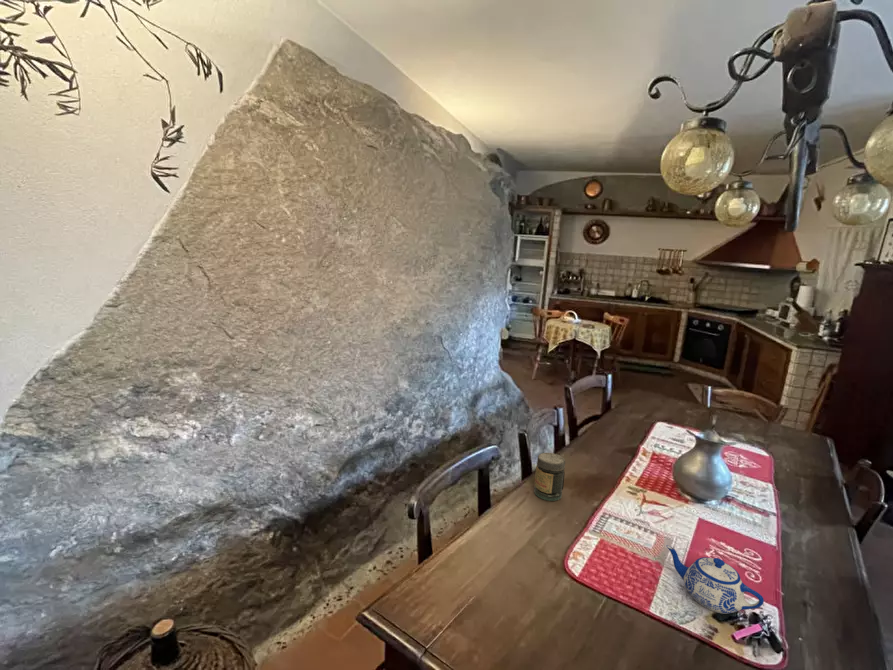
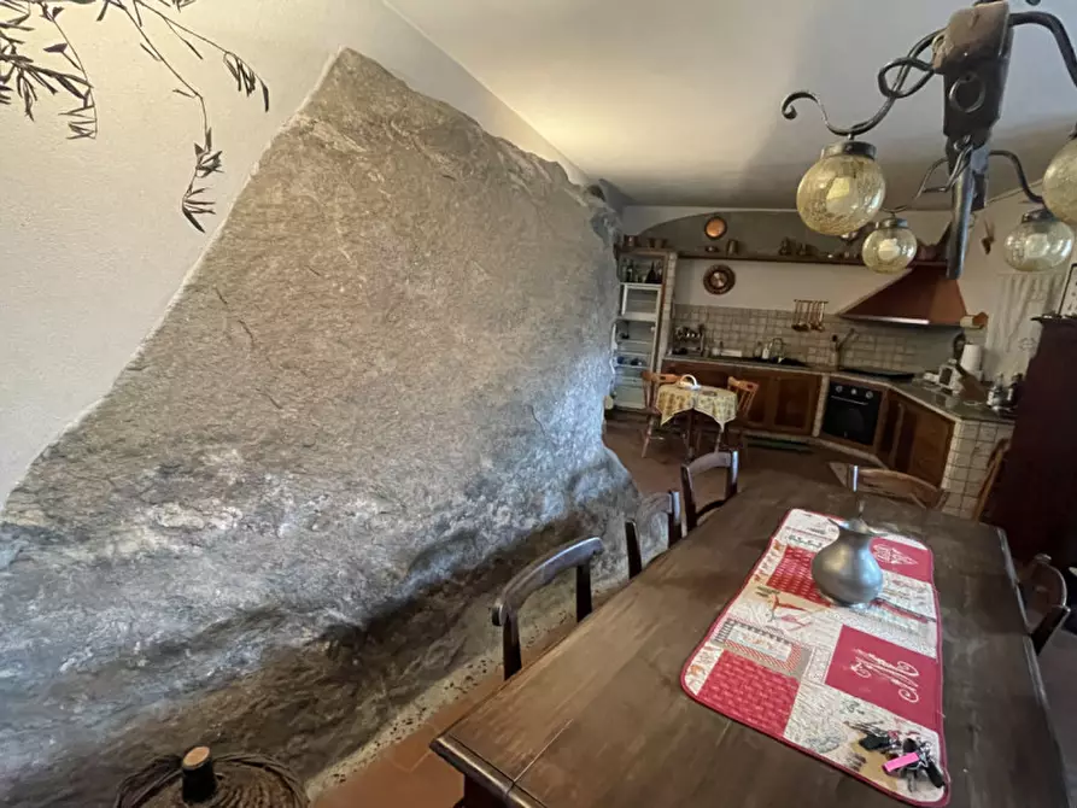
- teapot [665,544,765,615]
- jar [533,452,566,502]
